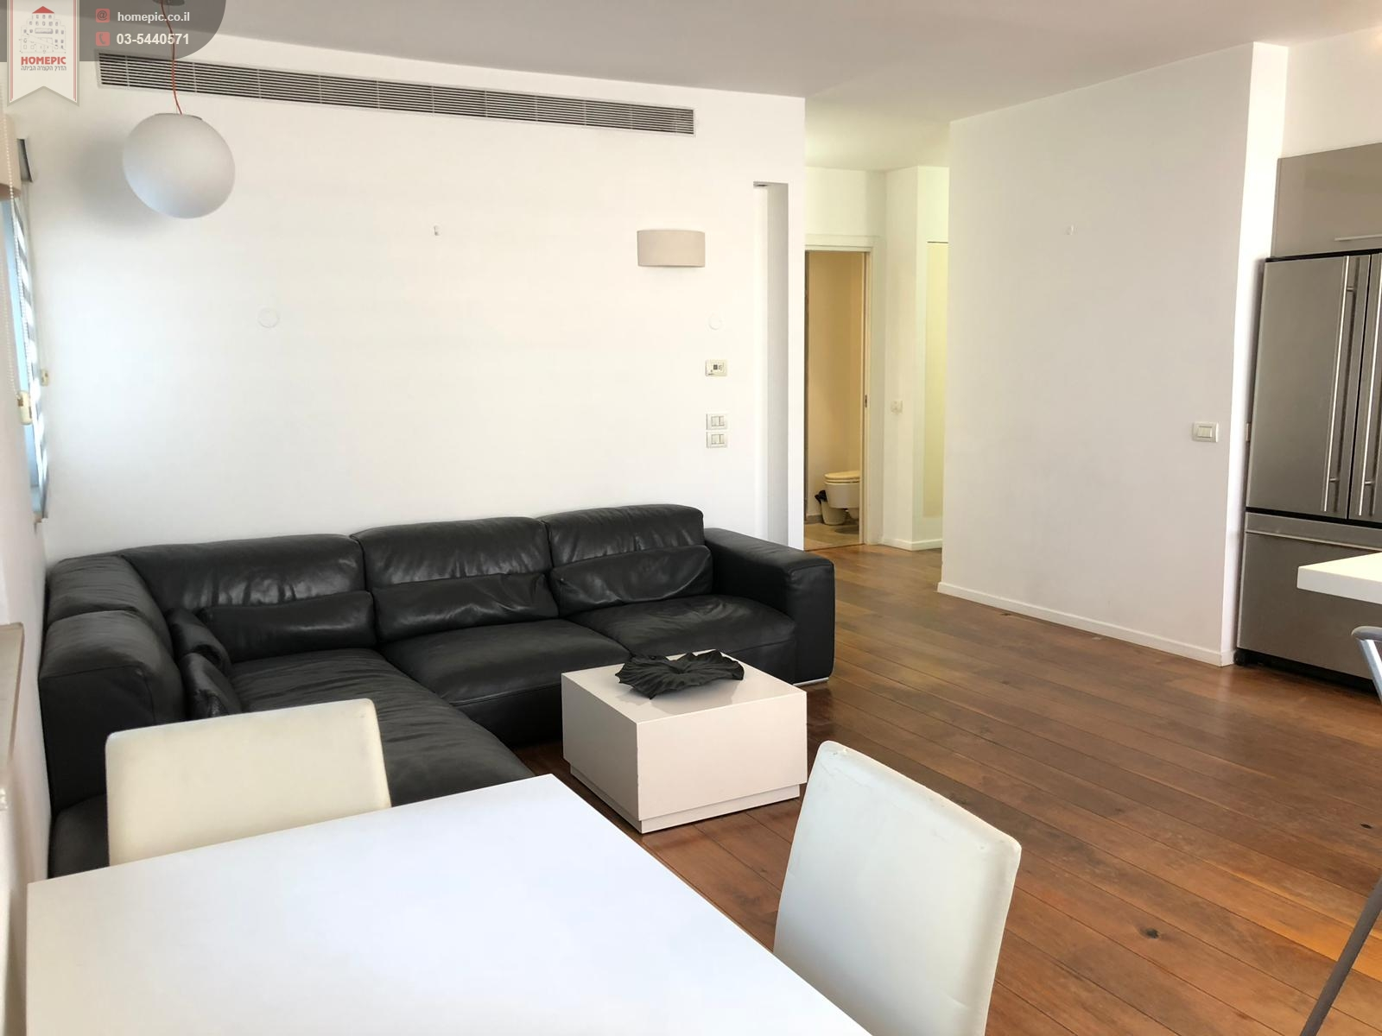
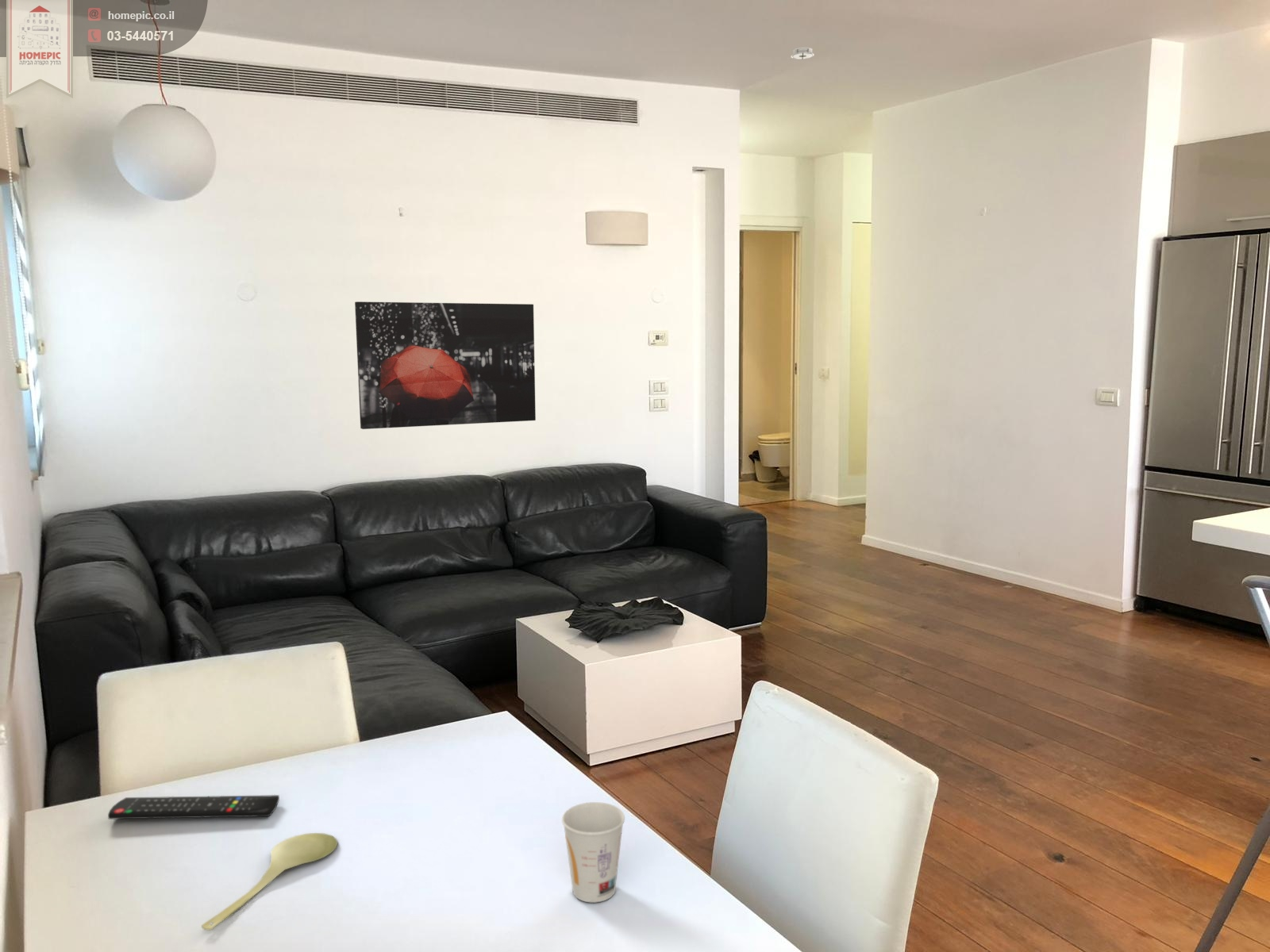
+ cup [561,801,625,904]
+ remote control [107,794,280,820]
+ smoke detector [789,47,815,61]
+ spoon [201,832,339,931]
+ wall art [354,301,537,430]
